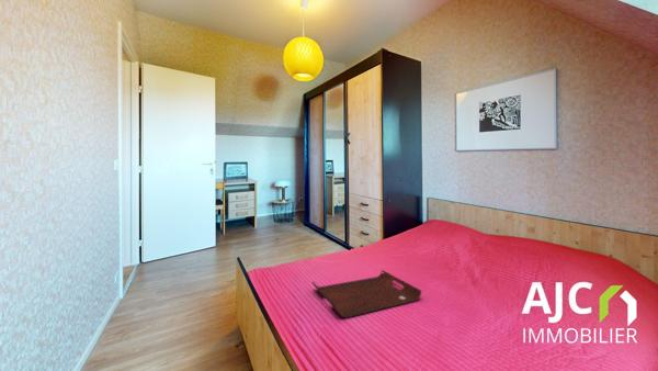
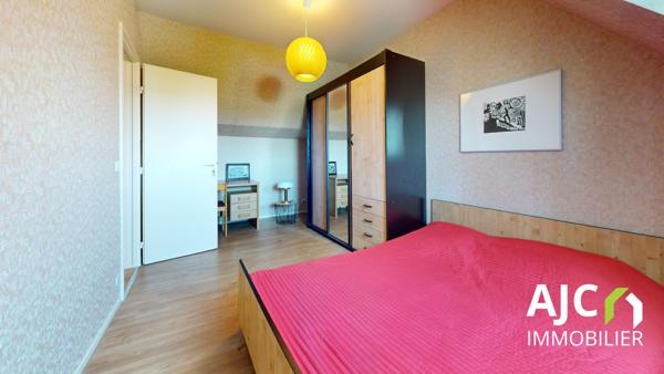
- serving tray [311,269,422,319]
